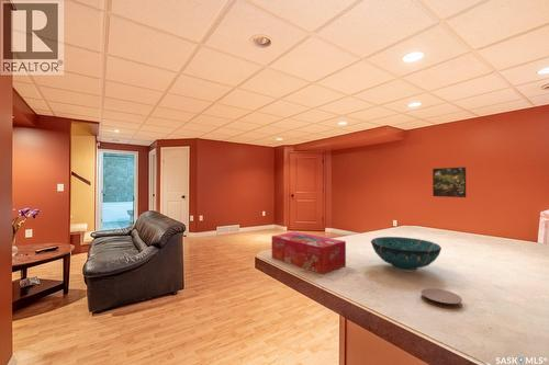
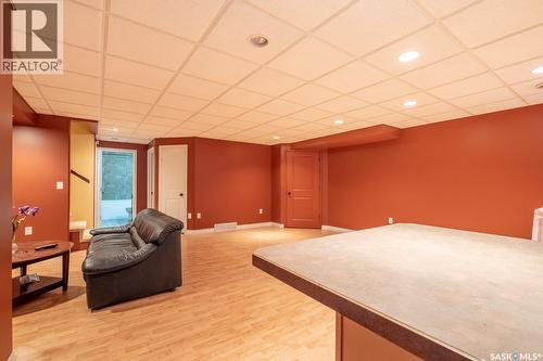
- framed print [432,167,467,198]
- coaster [419,287,463,309]
- tissue box [271,230,347,275]
- decorative bowl [370,236,442,273]
